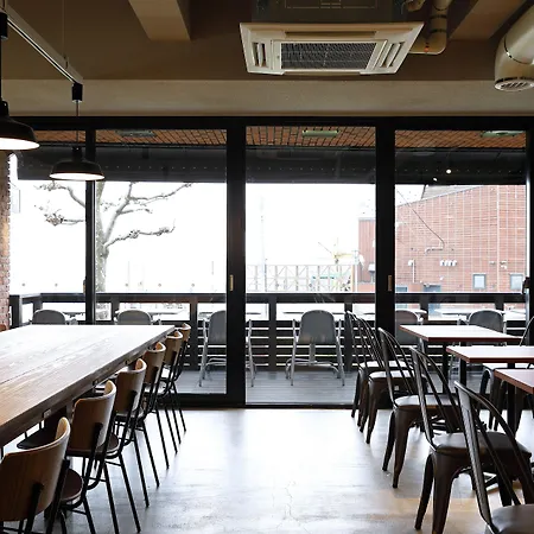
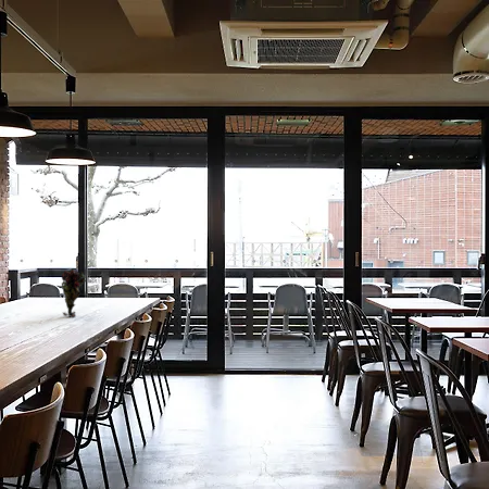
+ flower [61,267,87,318]
